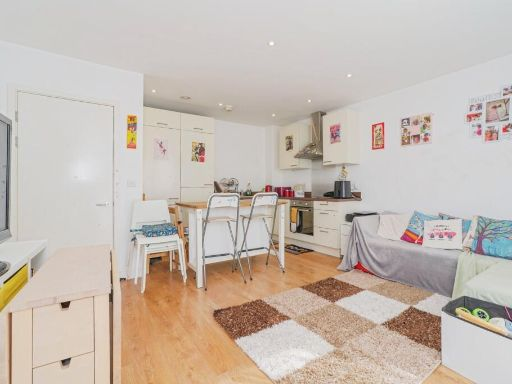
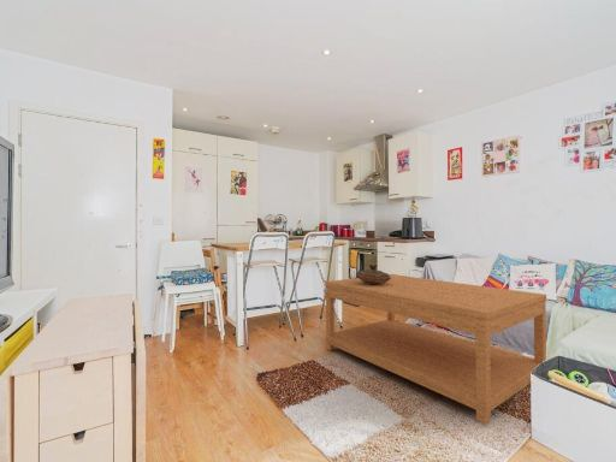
+ decorative bowl [355,263,391,284]
+ coffee table [325,273,547,426]
